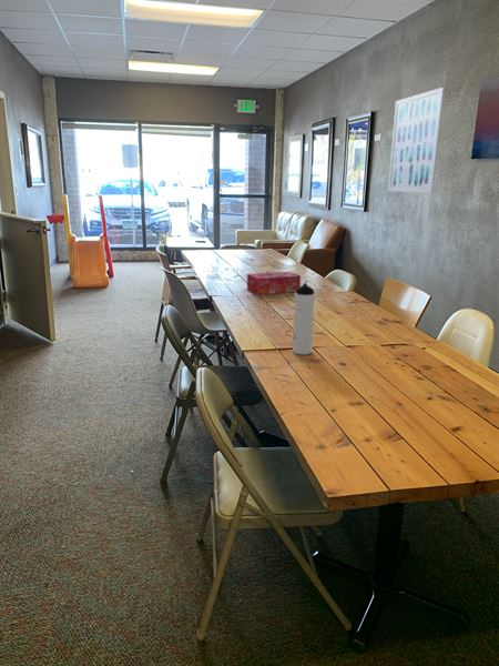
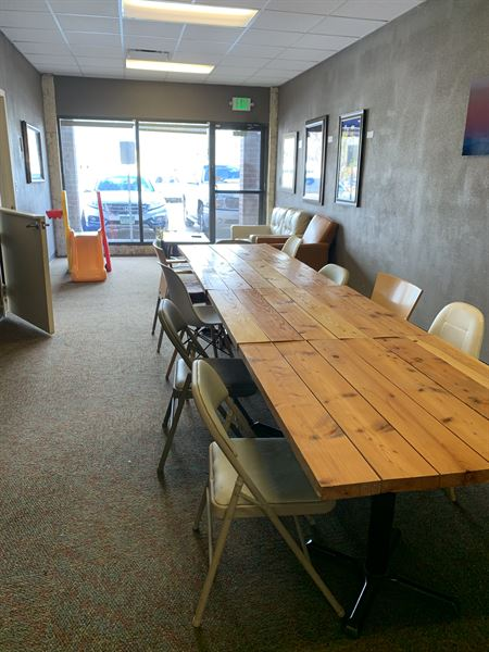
- water bottle [292,282,316,355]
- wall art [387,87,446,194]
- tissue box [246,271,302,296]
